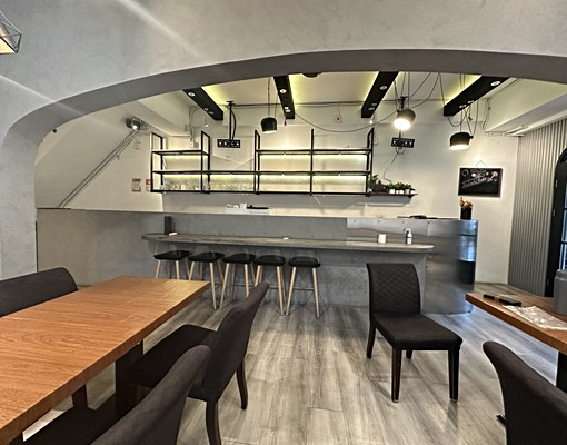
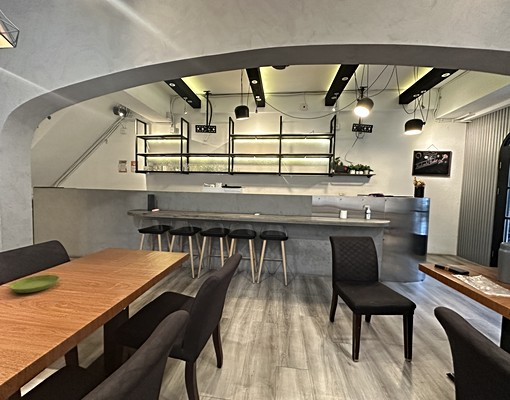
+ saucer [8,274,60,294]
